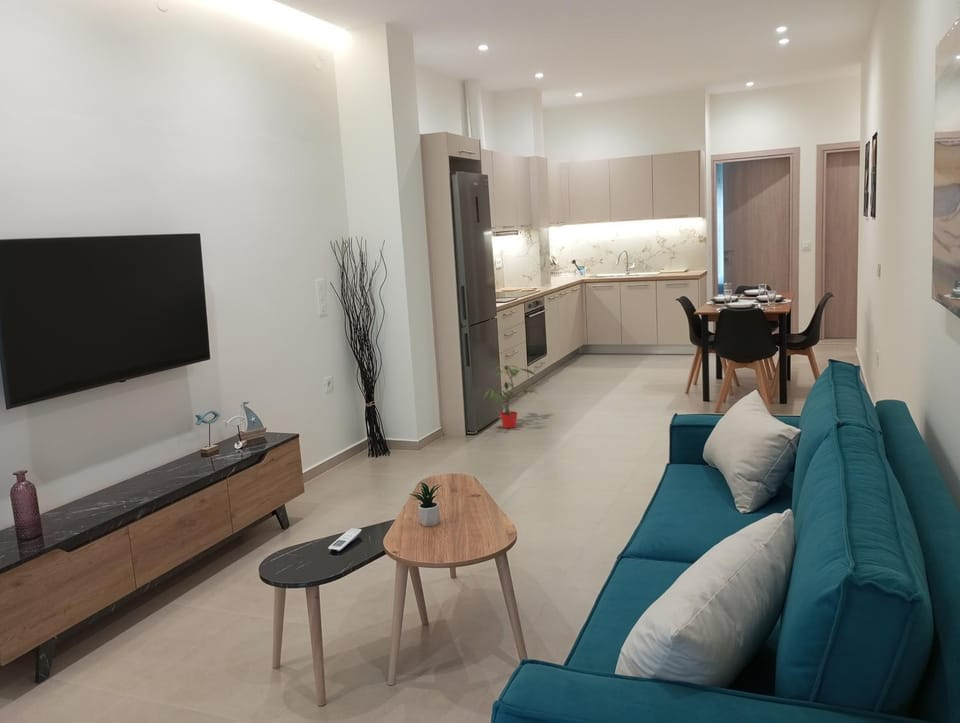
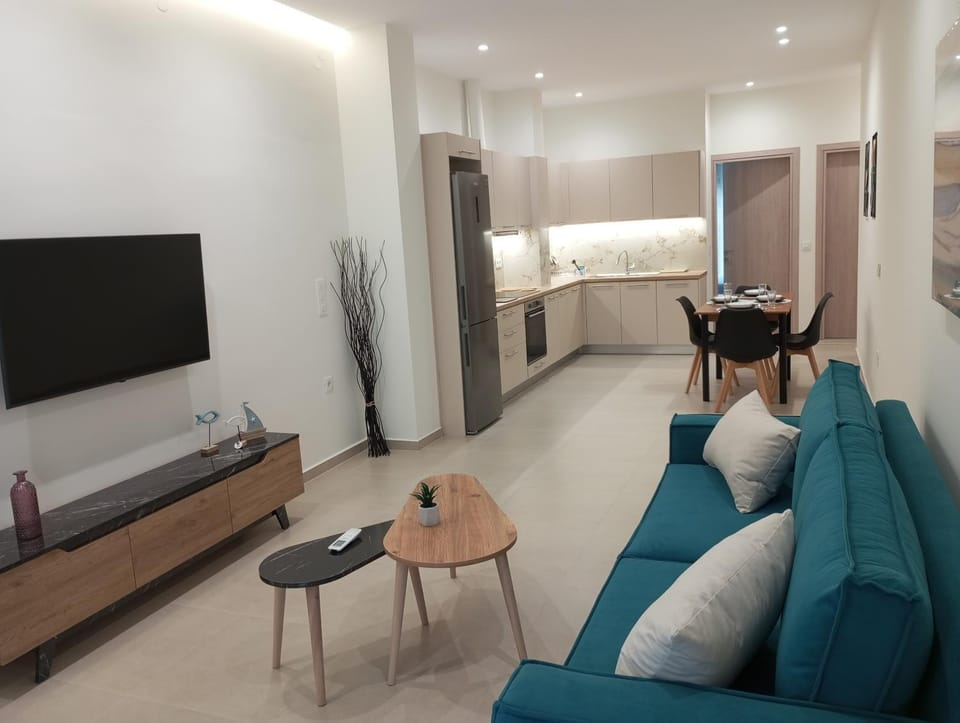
- potted plant [482,364,539,429]
